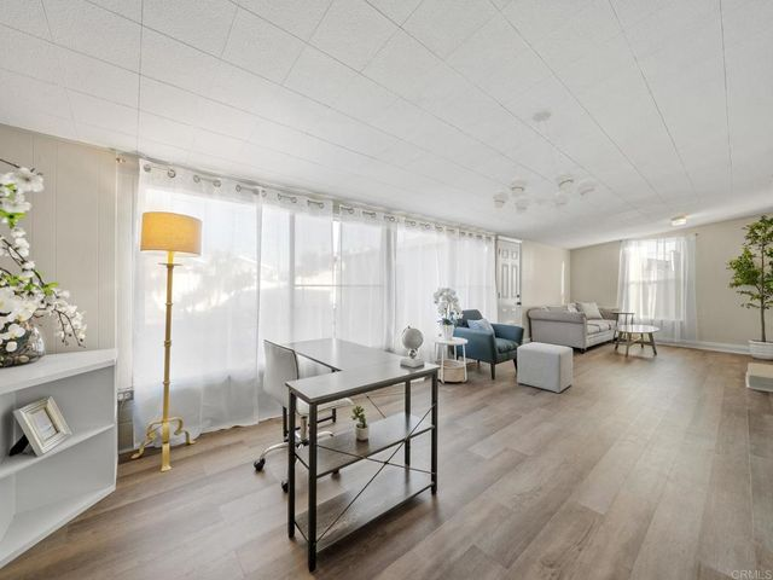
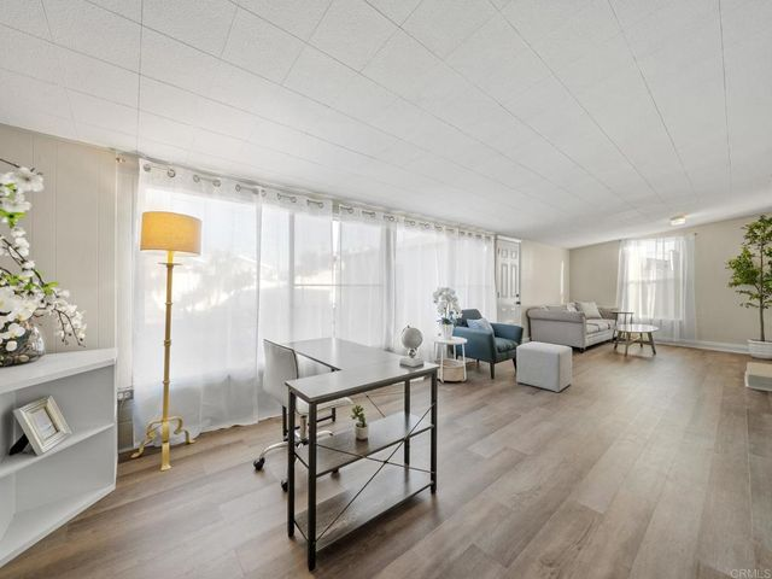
- chandelier [492,108,599,215]
